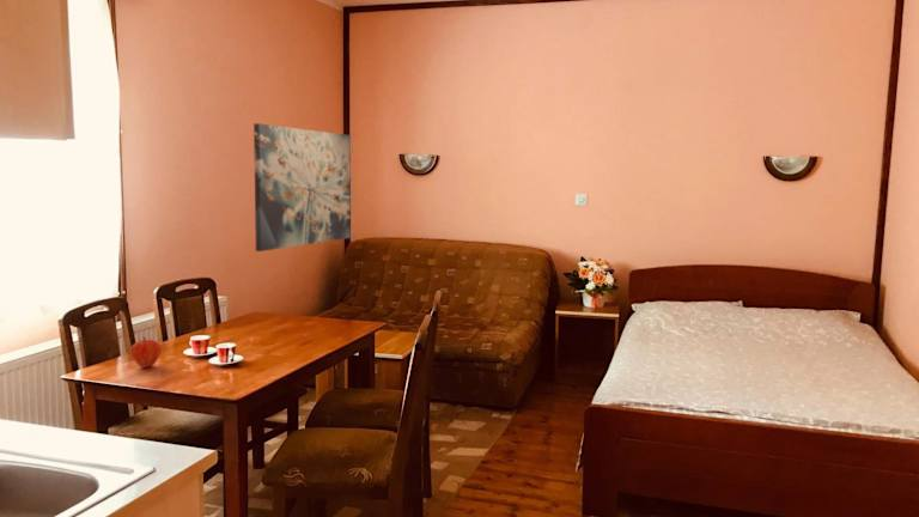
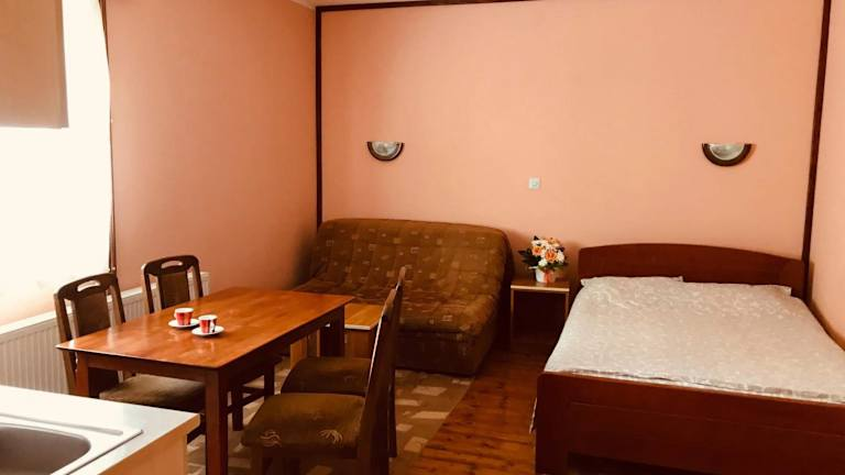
- wall art [252,122,352,253]
- fruit [129,335,163,369]
